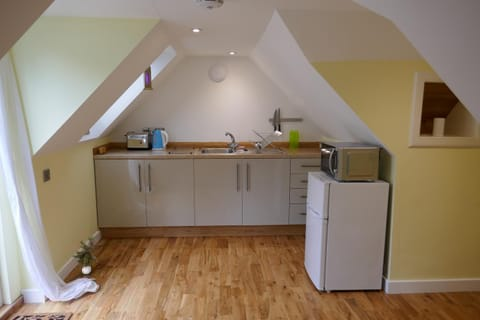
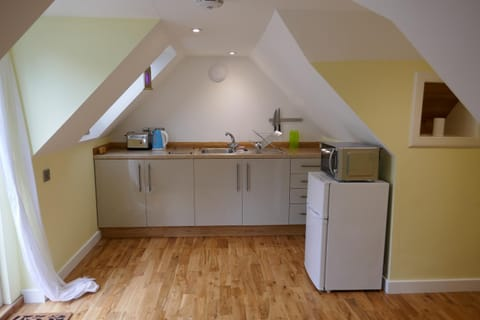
- potted plant [70,236,104,275]
